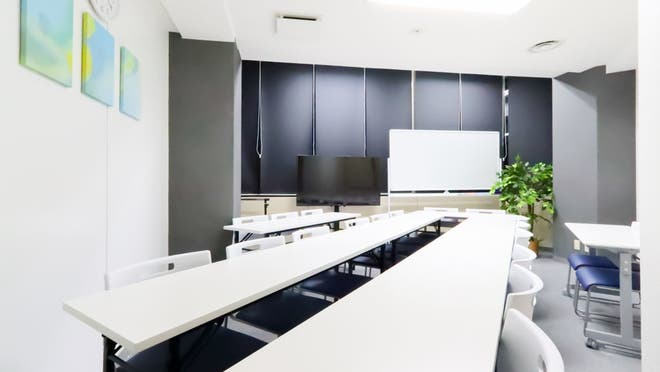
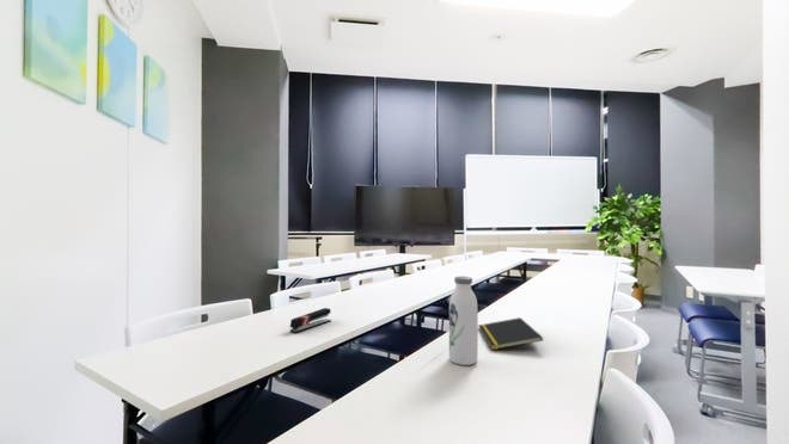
+ stapler [289,307,332,334]
+ notepad [478,316,544,351]
+ water bottle [448,275,479,366]
